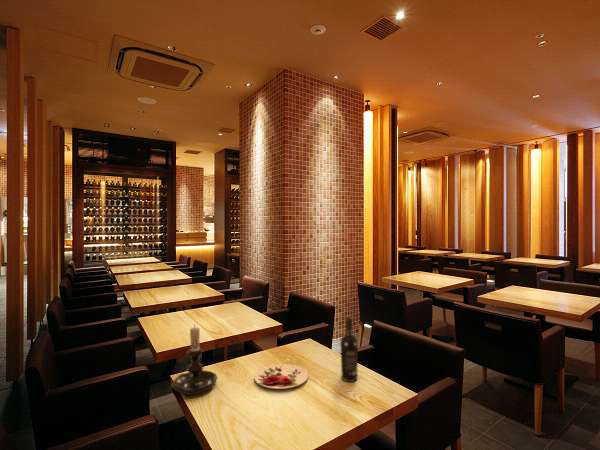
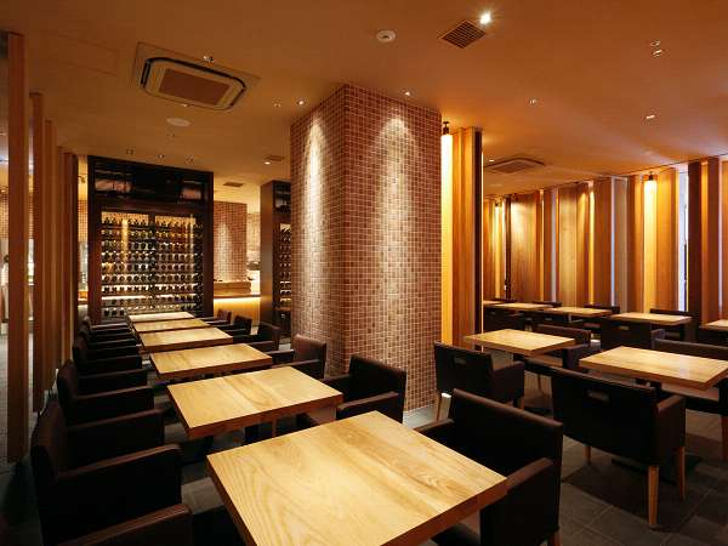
- wine bottle [339,316,359,383]
- candle holder [170,323,218,395]
- plate [253,363,309,390]
